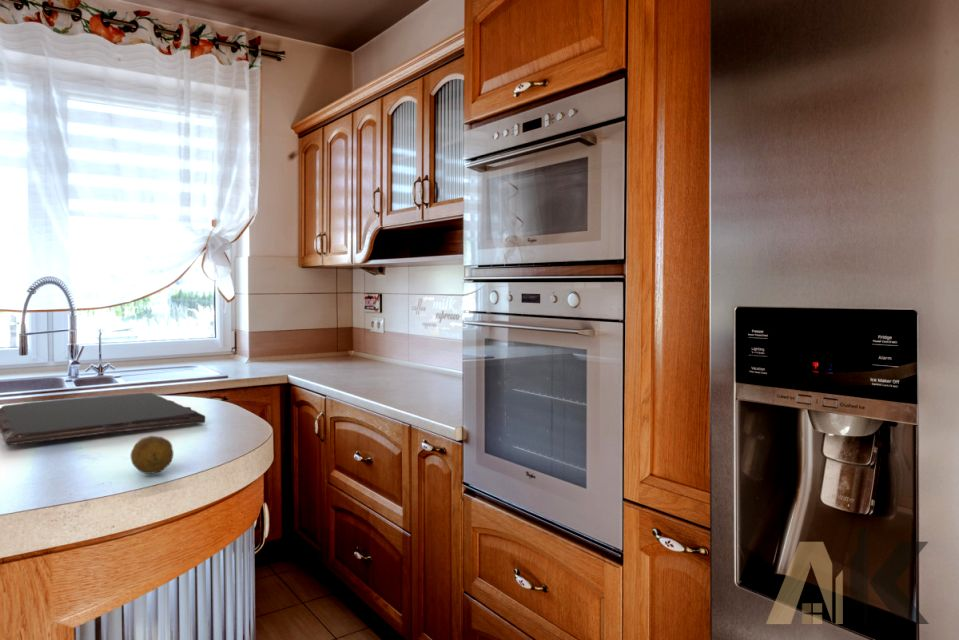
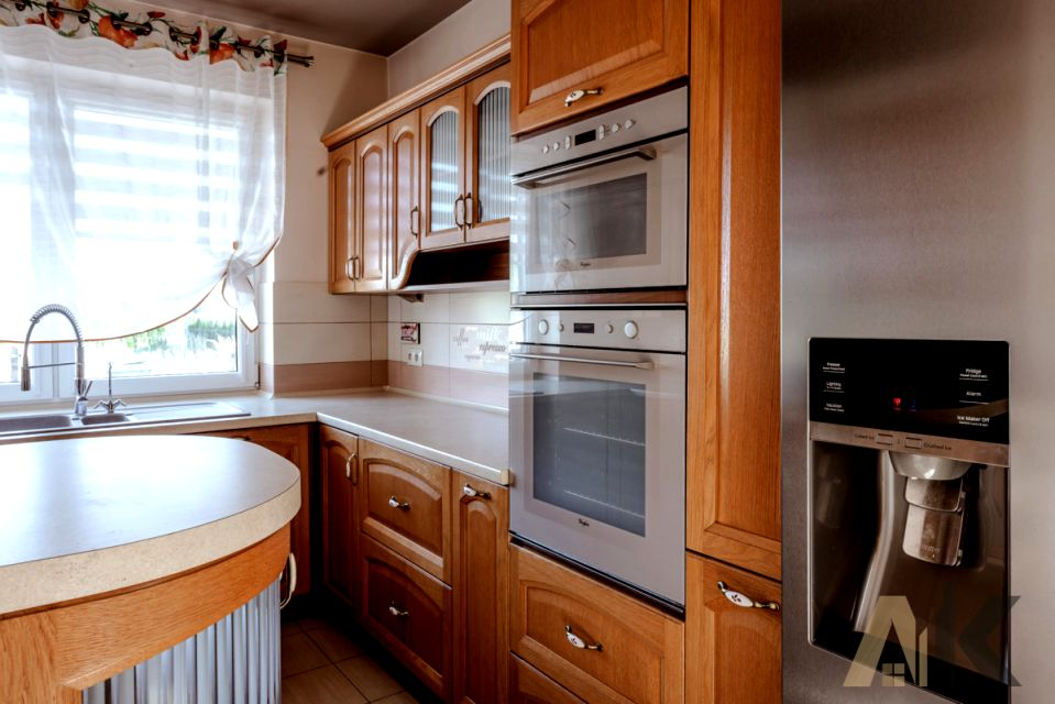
- cutting board [0,392,206,446]
- fruit [130,435,175,475]
